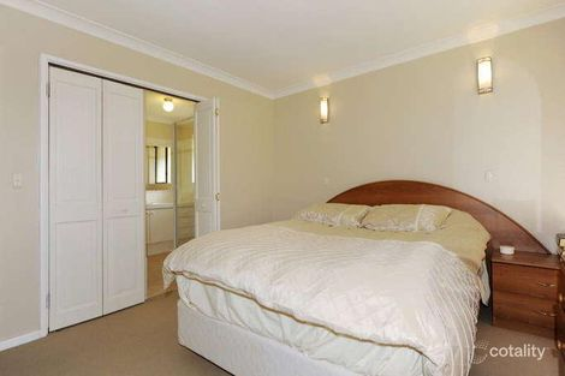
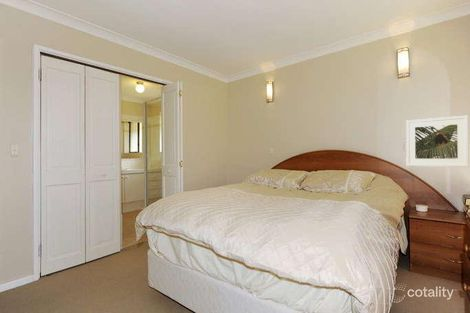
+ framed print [405,115,470,168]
